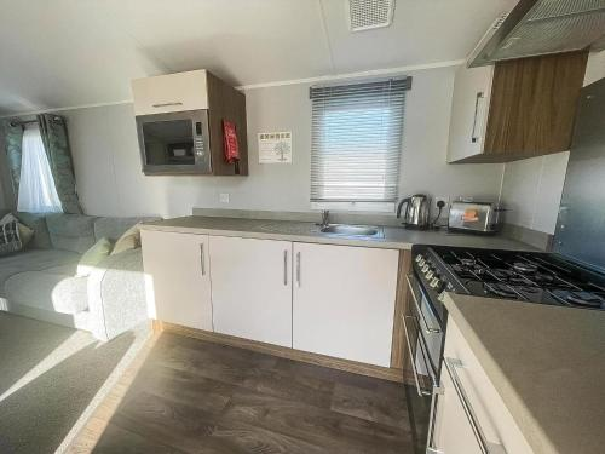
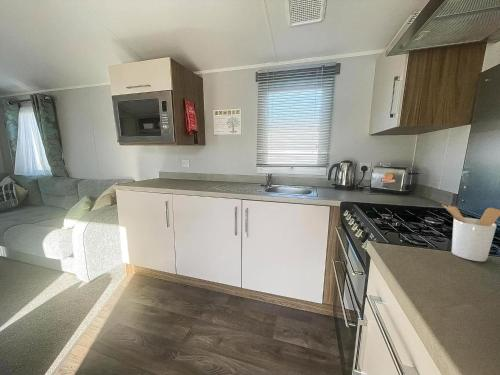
+ utensil holder [442,204,500,262]
